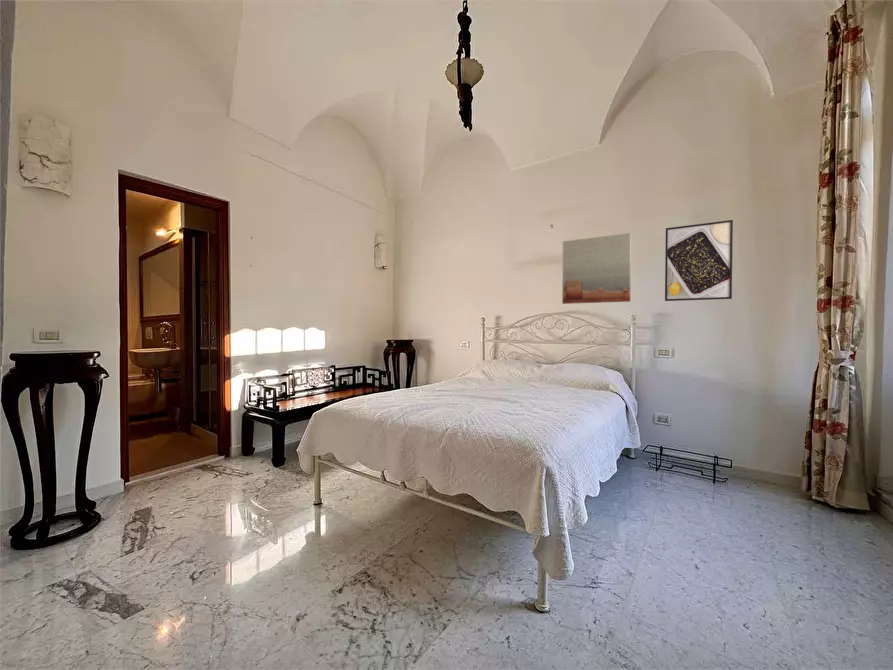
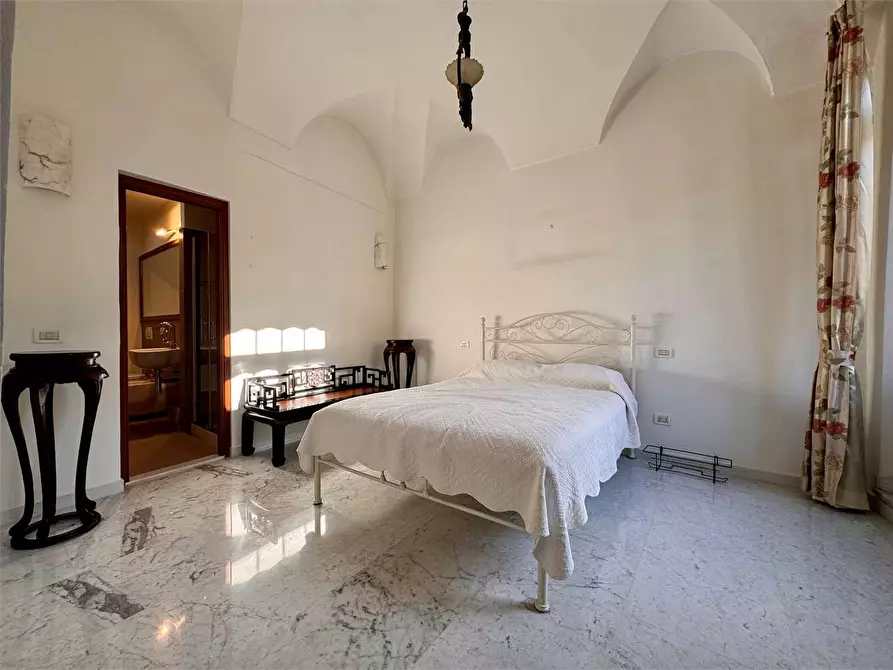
- wall art [561,232,632,305]
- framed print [664,219,734,302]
